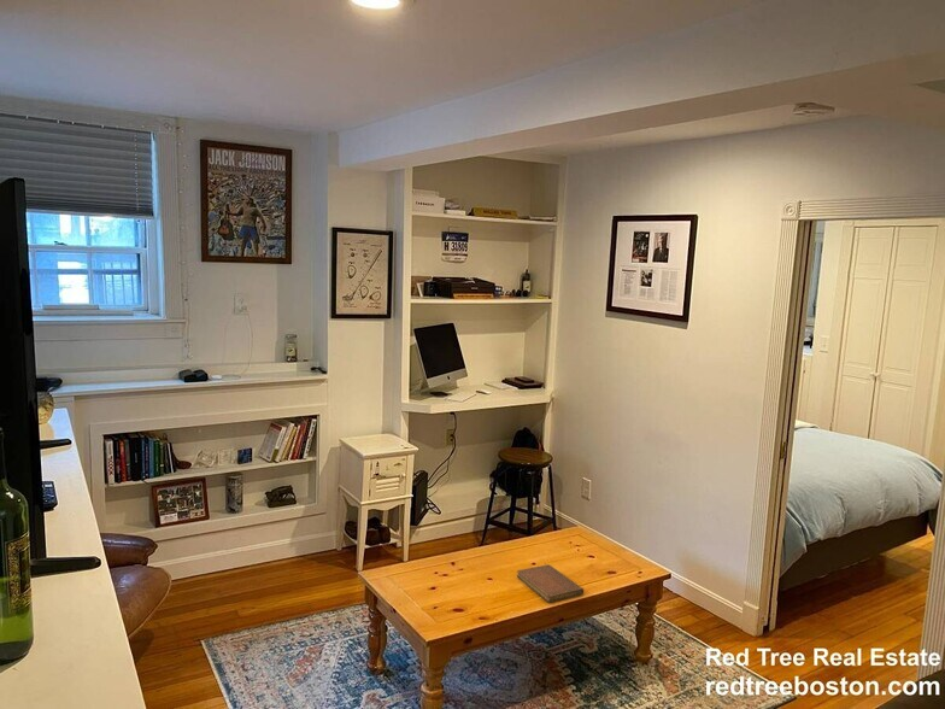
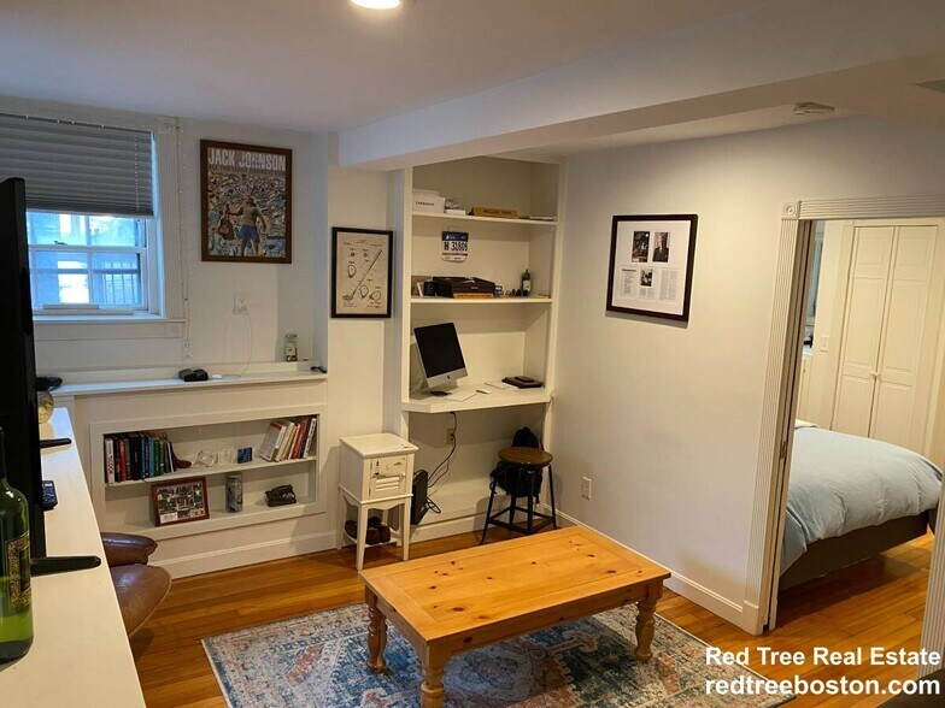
- notebook [516,563,585,604]
